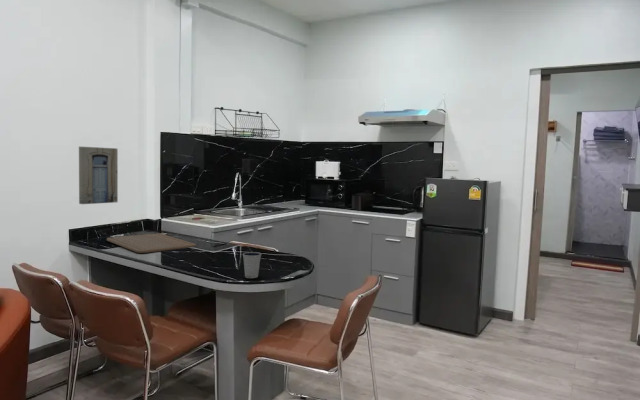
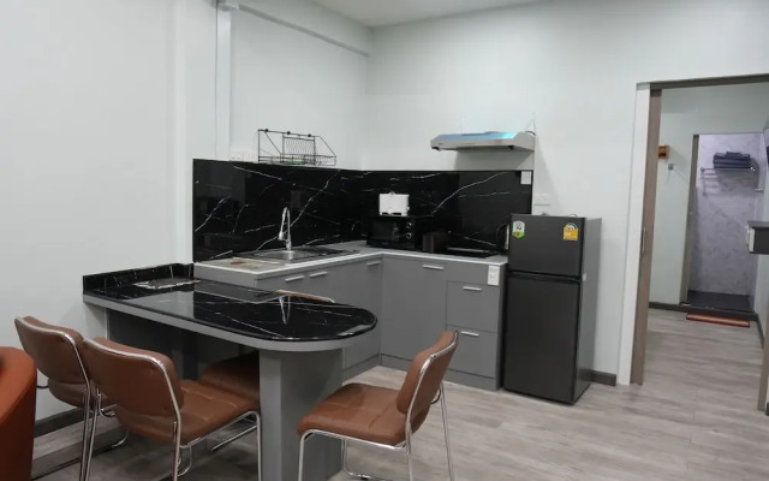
- dixie cup [242,251,262,279]
- chopping board [106,233,197,254]
- wall art [78,146,119,205]
